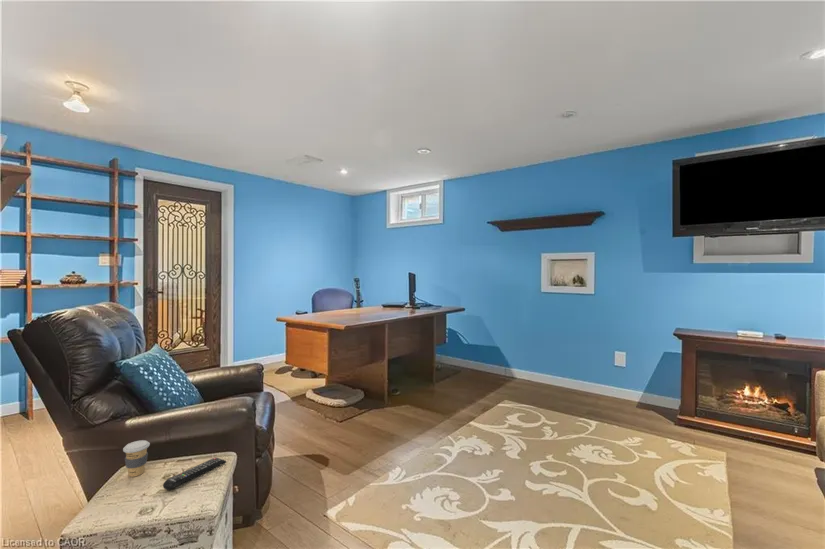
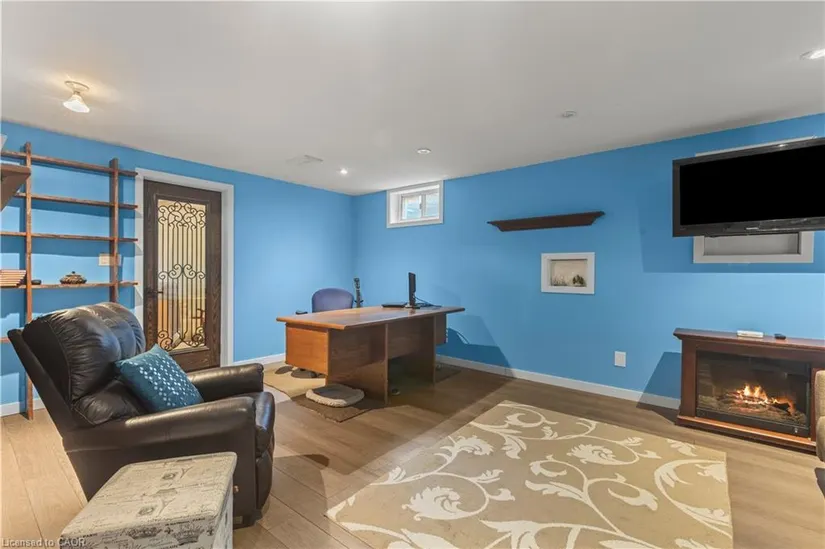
- coffee cup [122,439,151,478]
- remote control [162,456,227,491]
